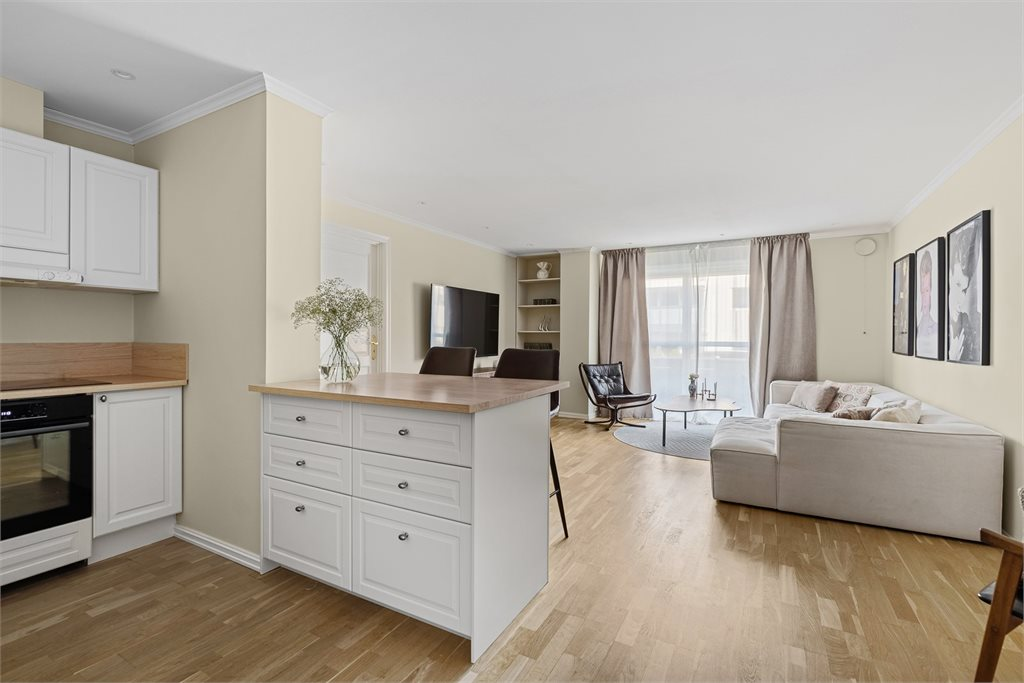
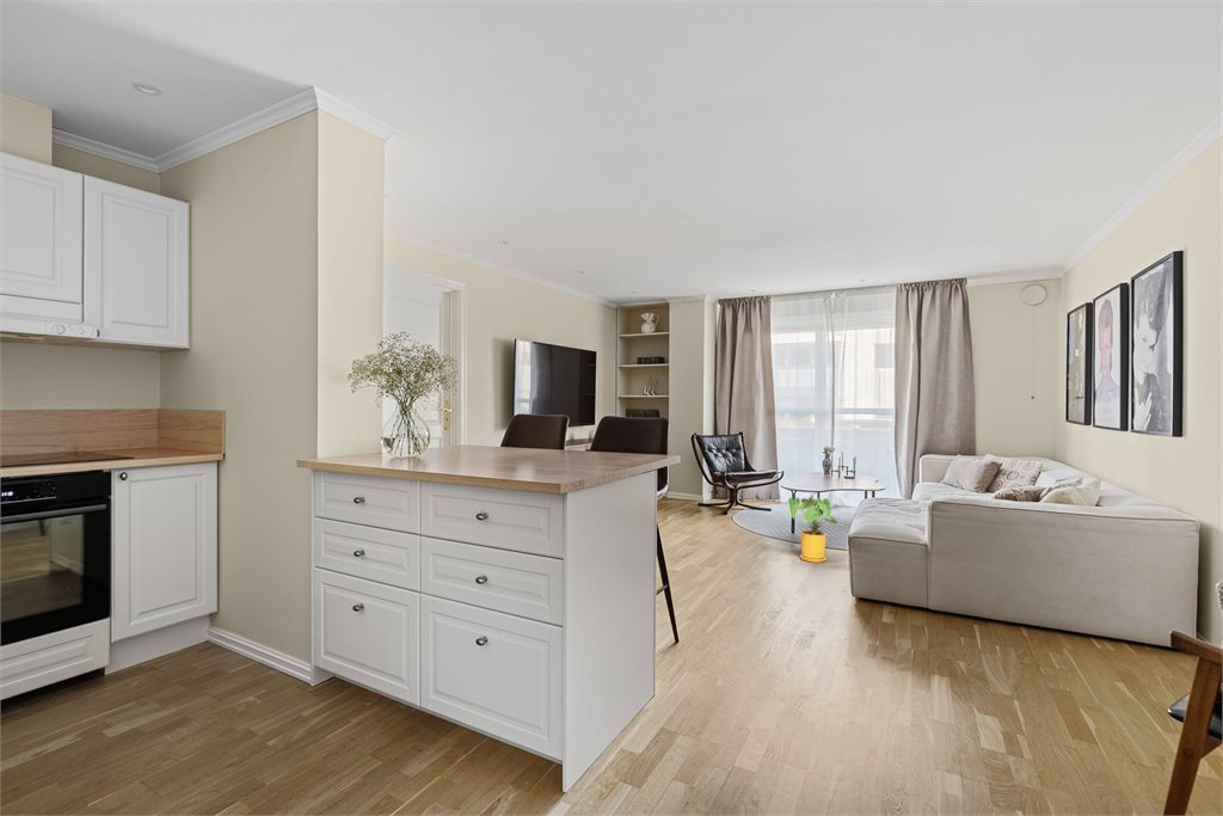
+ house plant [787,491,841,564]
